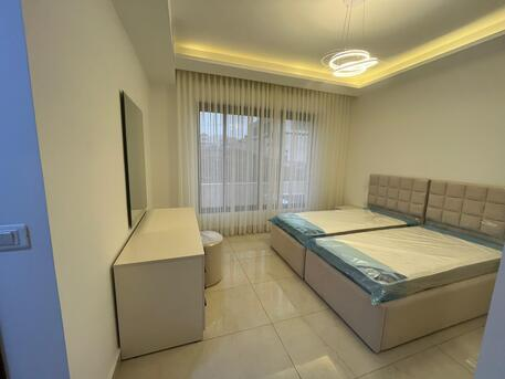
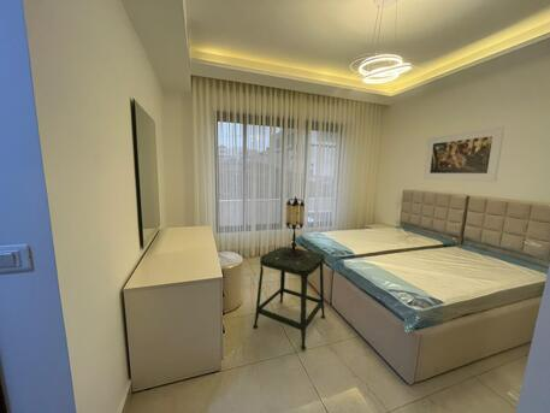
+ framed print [422,125,505,183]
+ table lamp [283,196,306,258]
+ stool [253,246,326,350]
